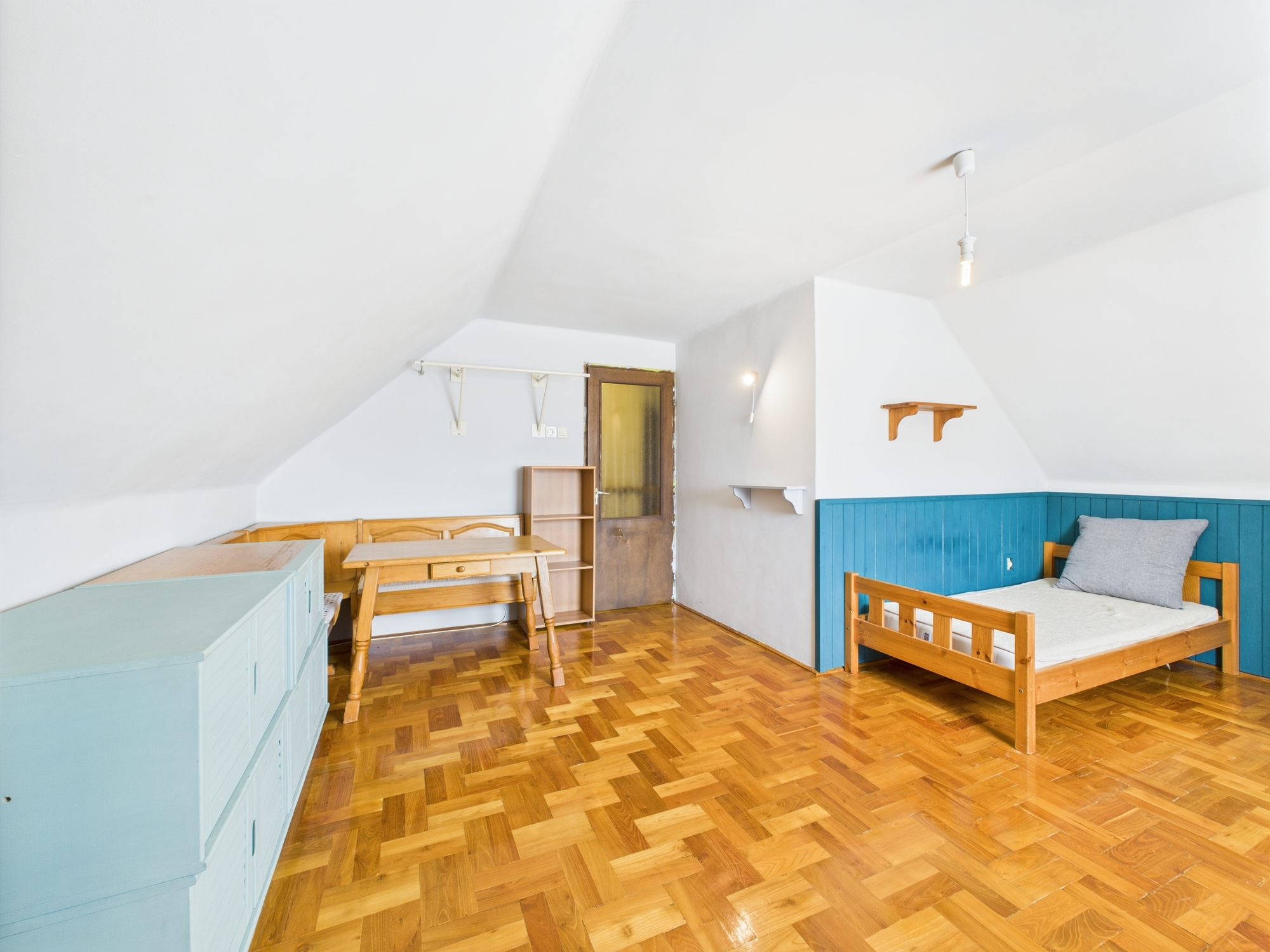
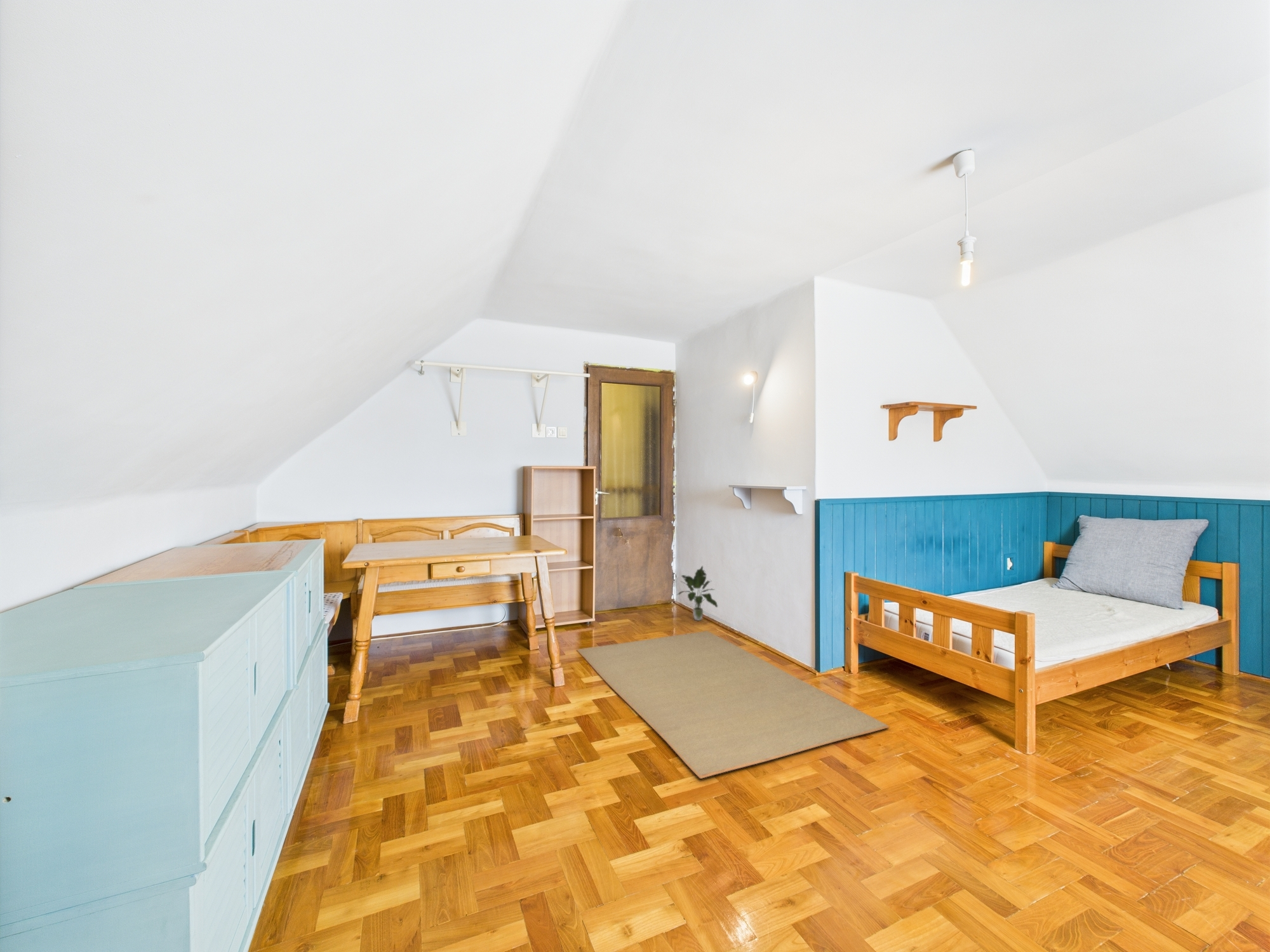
+ rug [576,630,890,779]
+ potted plant [676,565,718,621]
